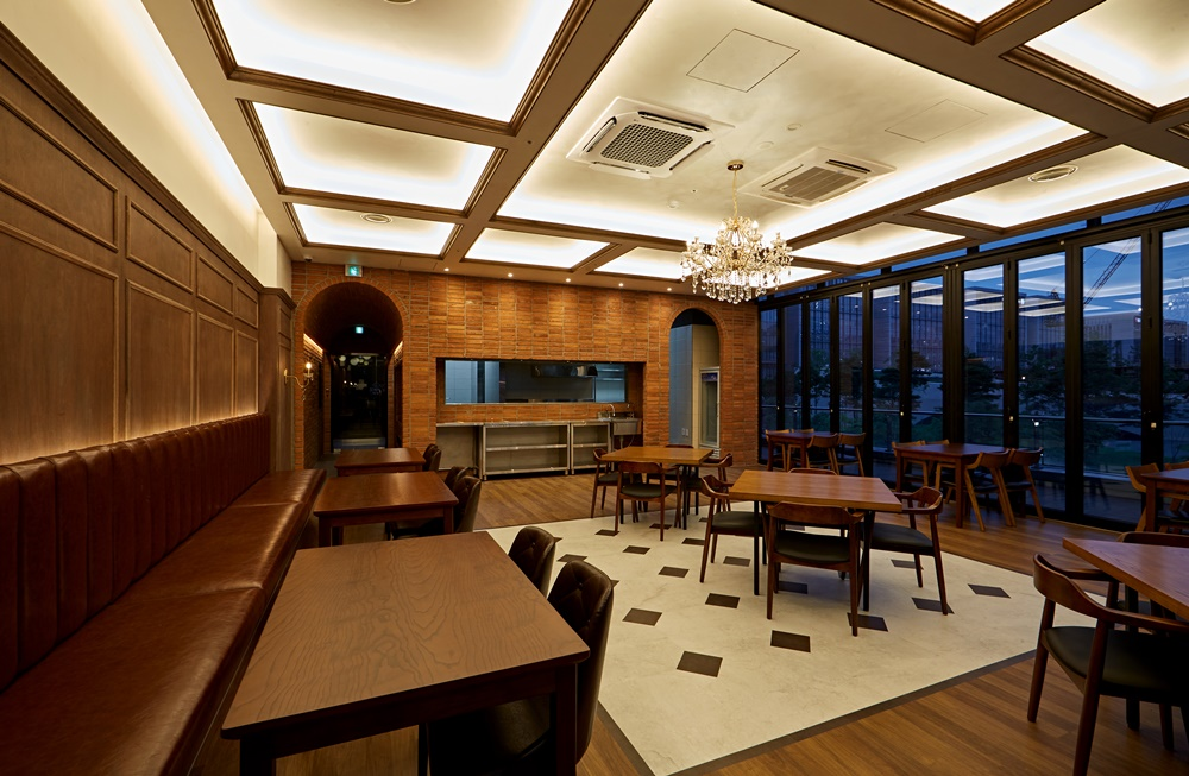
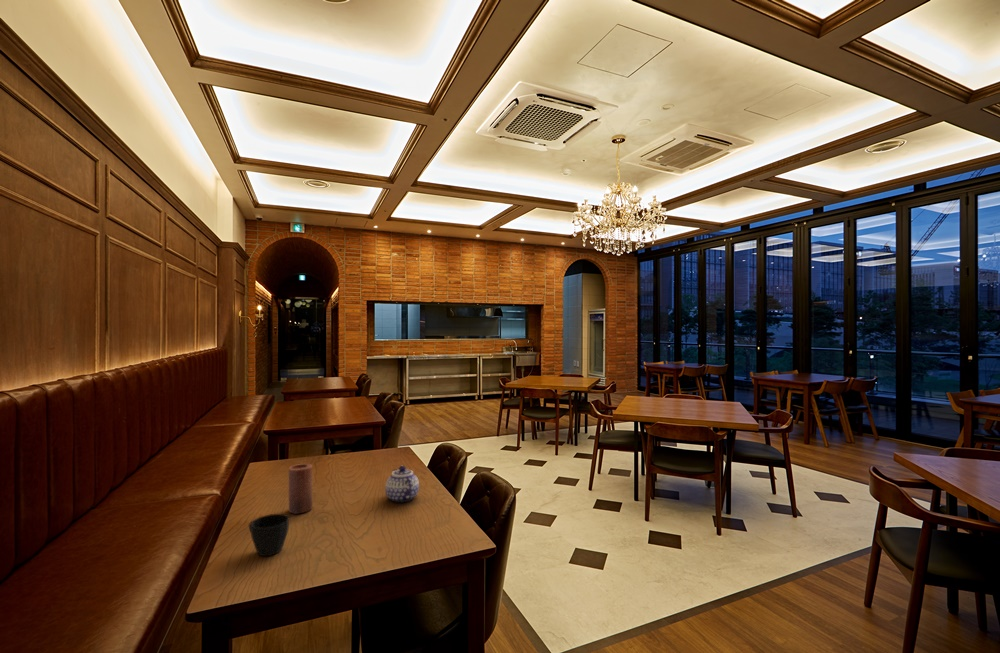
+ cup [248,513,290,557]
+ candle [288,463,313,514]
+ teapot [384,464,420,503]
